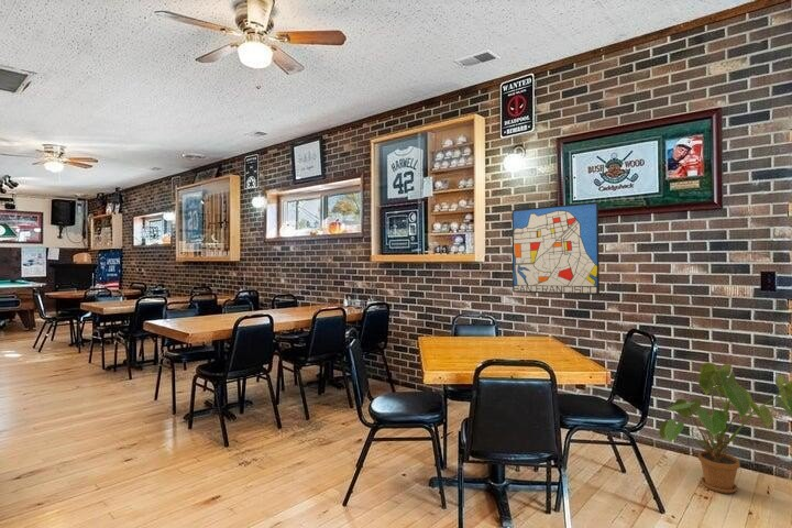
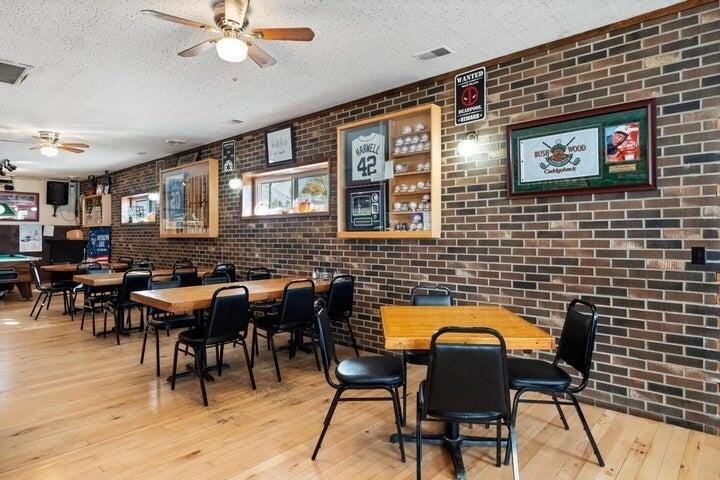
- house plant [658,362,792,494]
- wall art [510,201,601,296]
